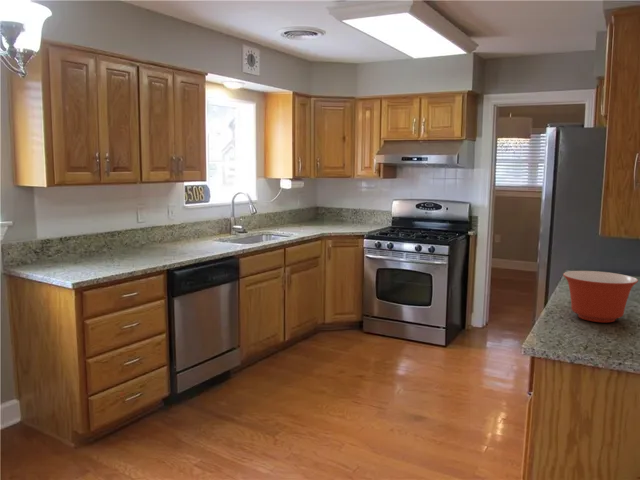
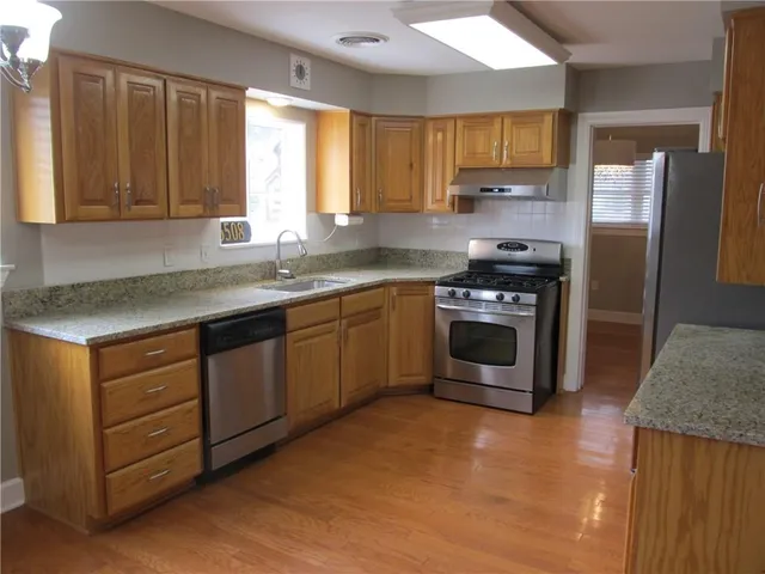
- mixing bowl [562,270,639,323]
